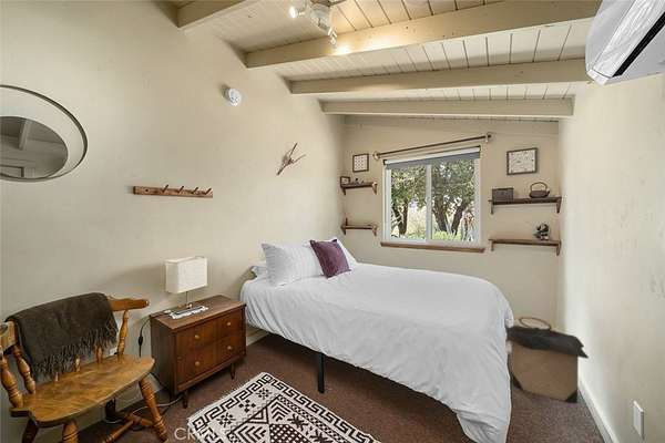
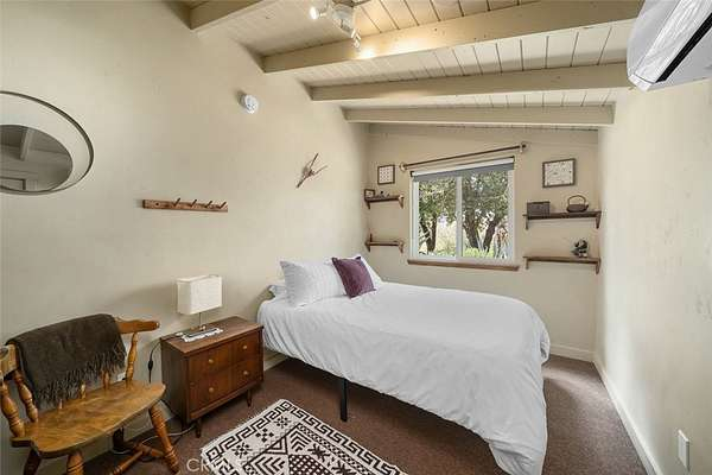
- laundry hamper [505,316,590,404]
